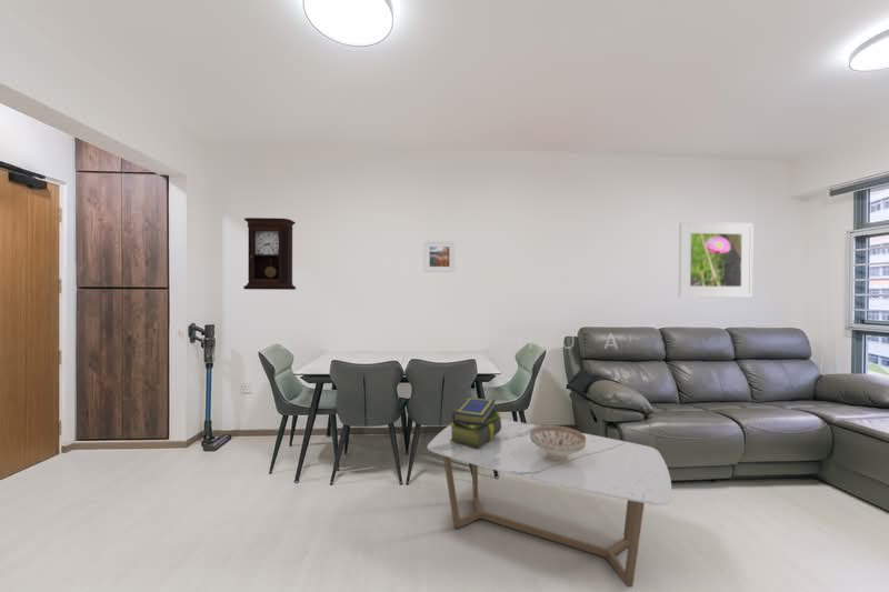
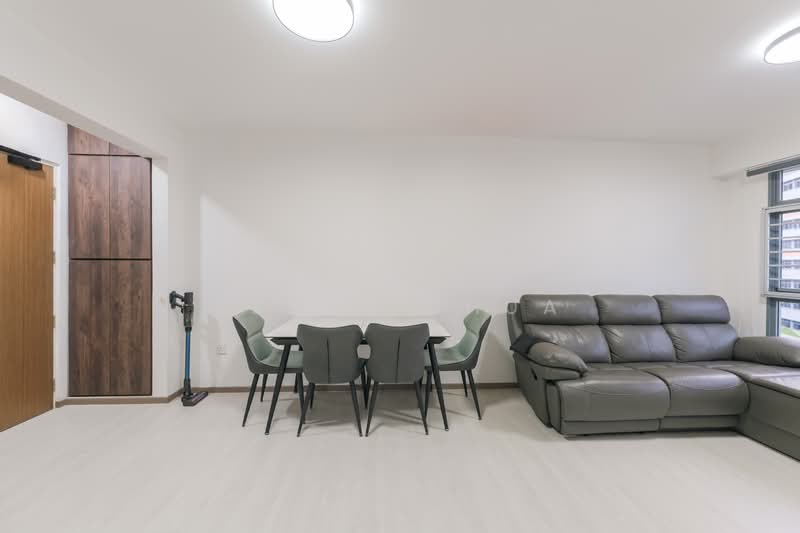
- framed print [422,240,457,273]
- coffee table [427,419,672,588]
- pendulum clock [242,217,297,291]
- stack of books [448,397,502,450]
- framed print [678,221,755,299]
- decorative bowl [530,424,586,461]
